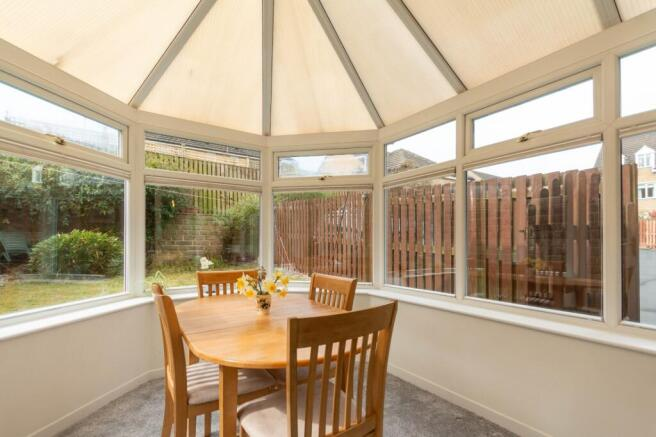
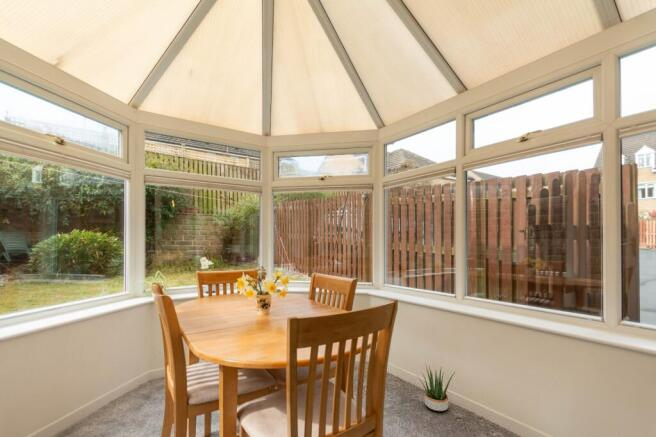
+ potted plant [416,363,456,412]
